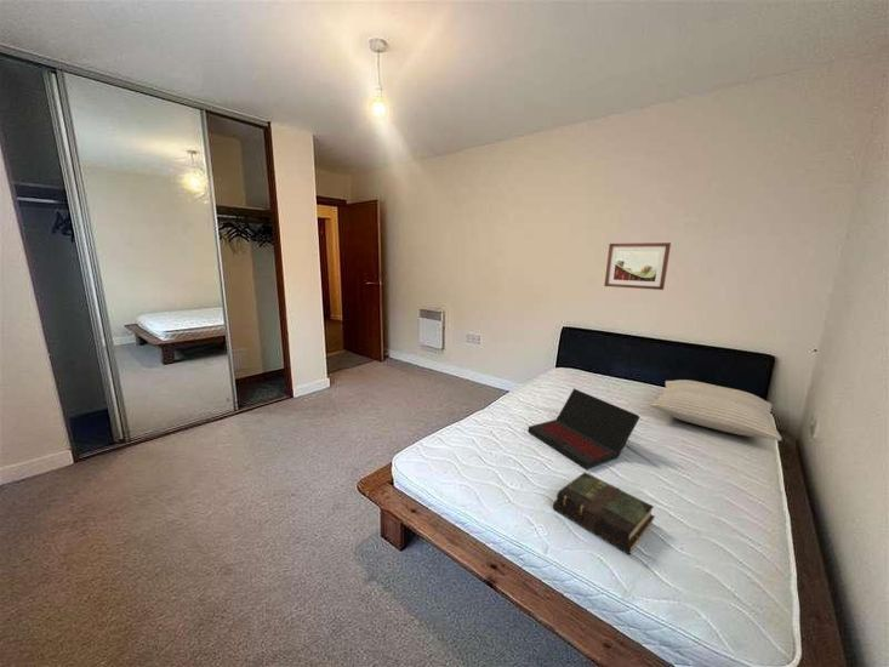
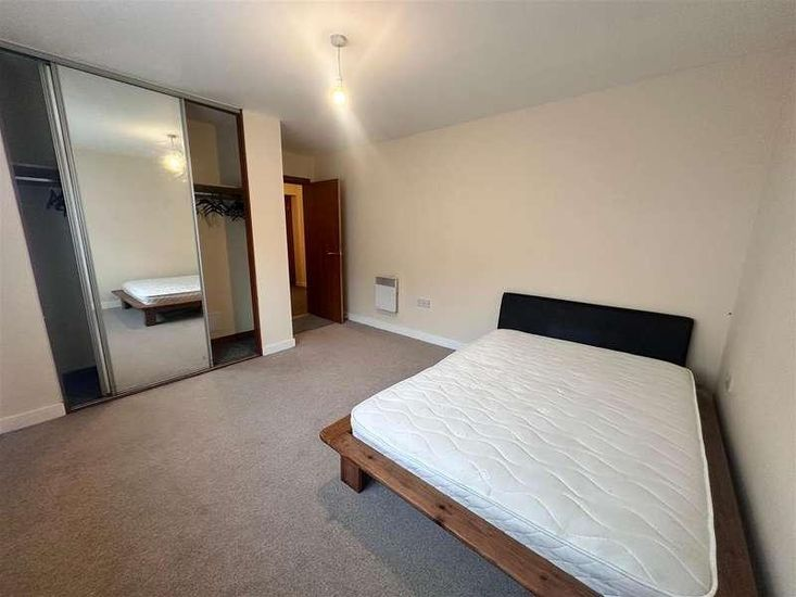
- wall art [603,241,672,291]
- book [552,471,656,557]
- laptop [528,387,640,471]
- pillow [649,378,782,441]
